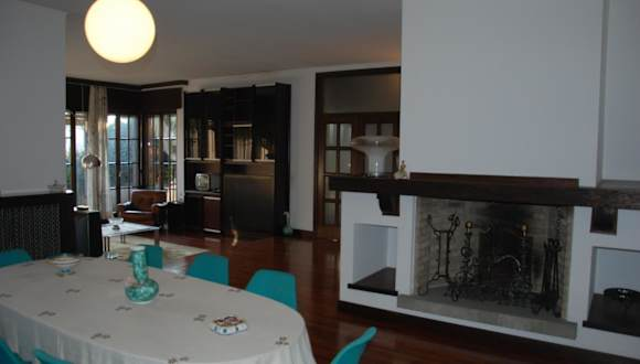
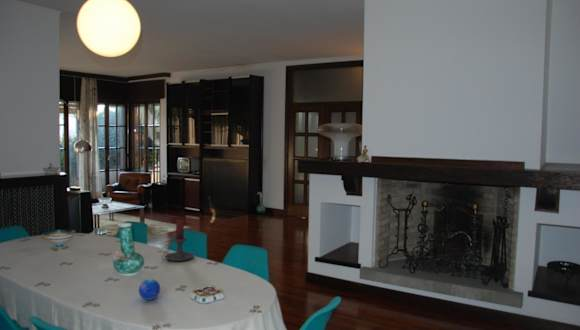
+ candle holder [161,219,195,262]
+ decorative orb [138,278,161,301]
